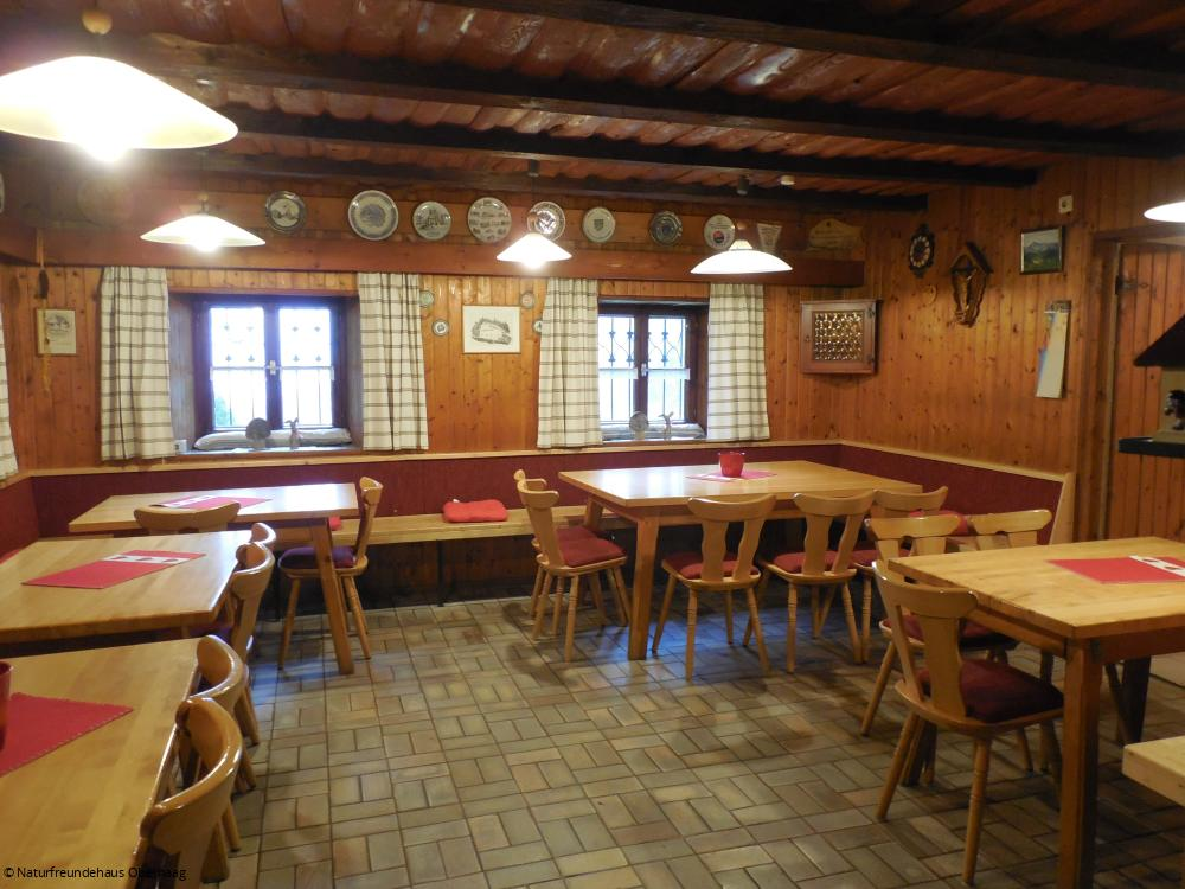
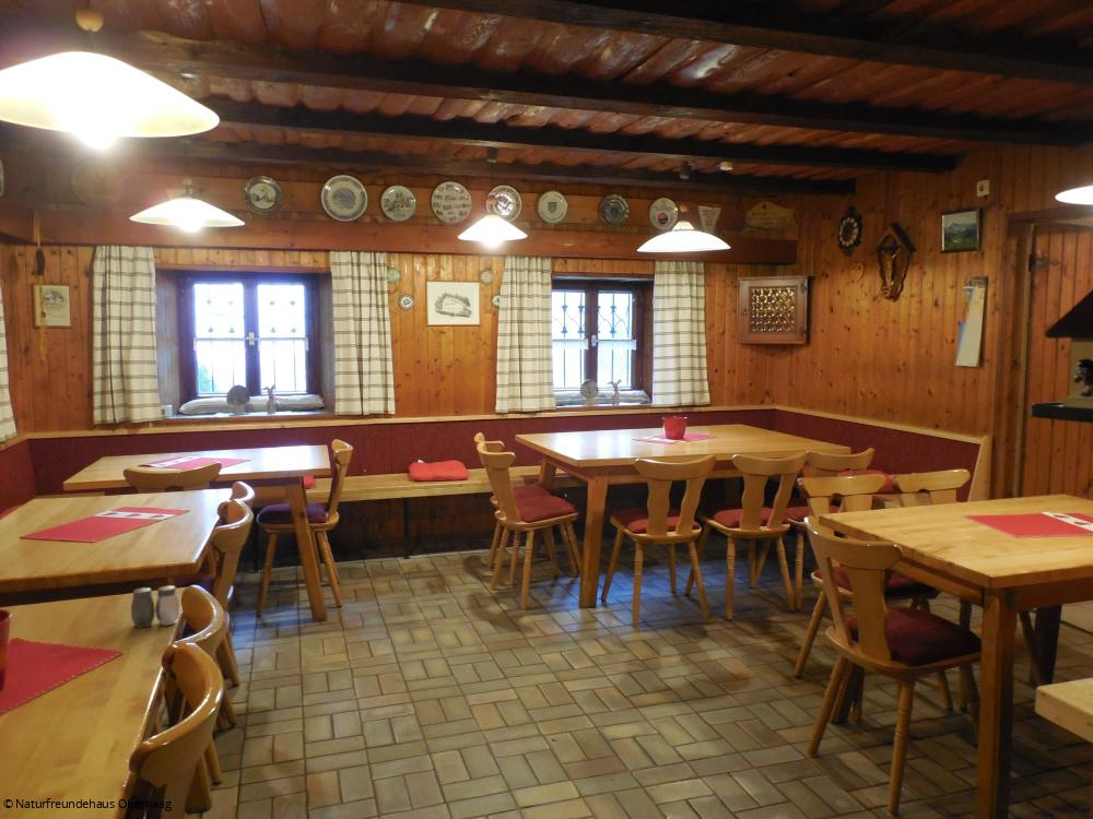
+ salt and pepper shaker [130,584,180,629]
